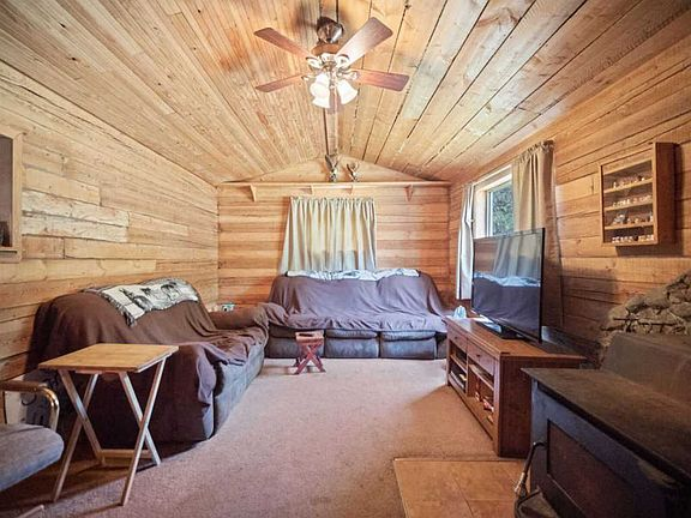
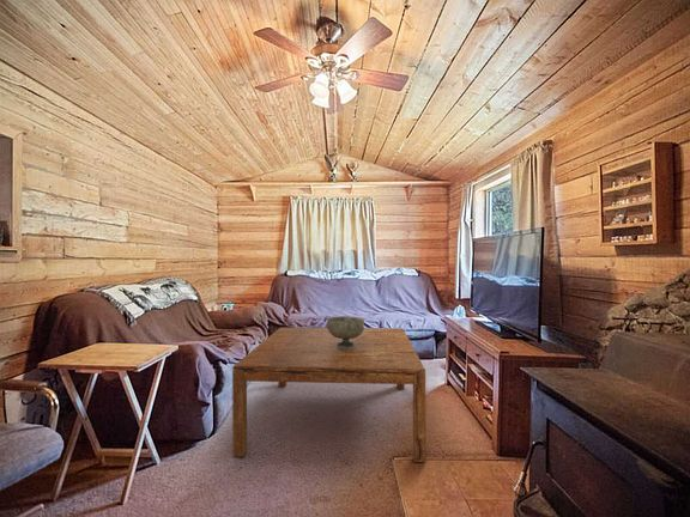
+ coffee table [231,327,426,463]
+ decorative bowl [326,315,365,348]
